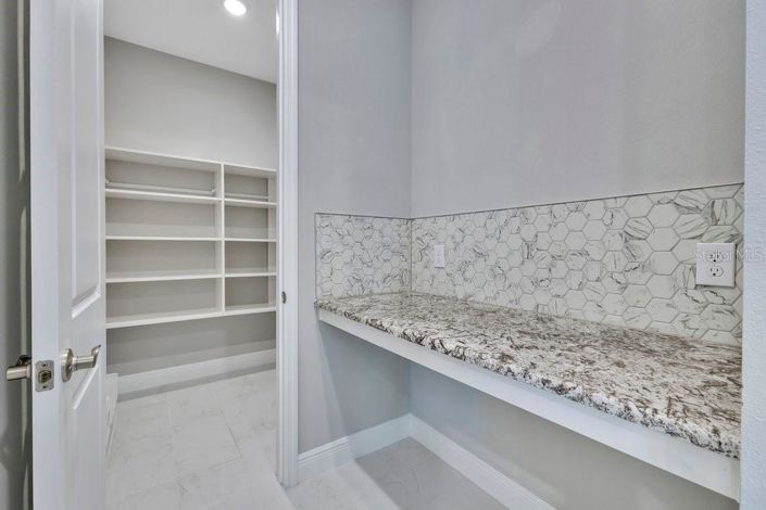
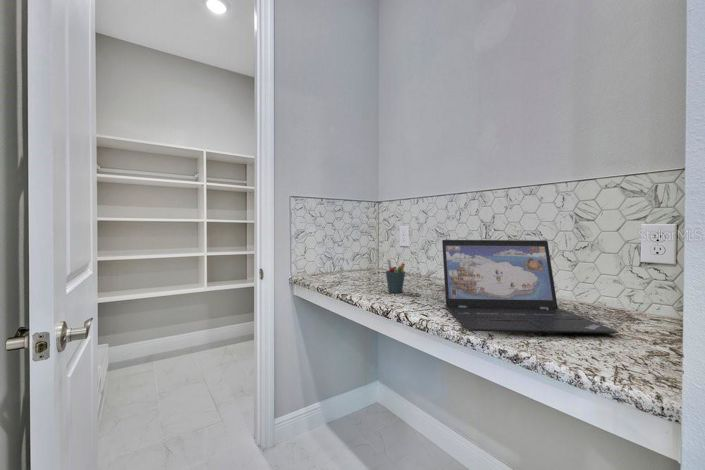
+ pen holder [385,259,406,294]
+ laptop [441,239,620,335]
